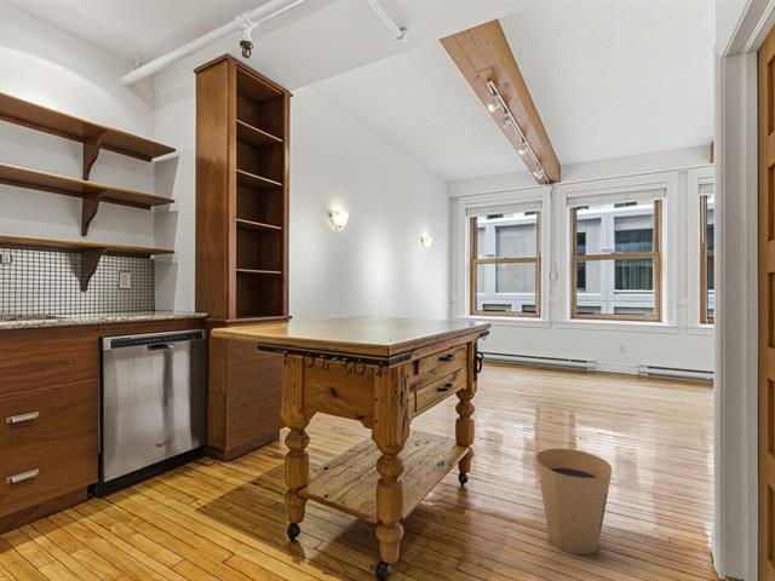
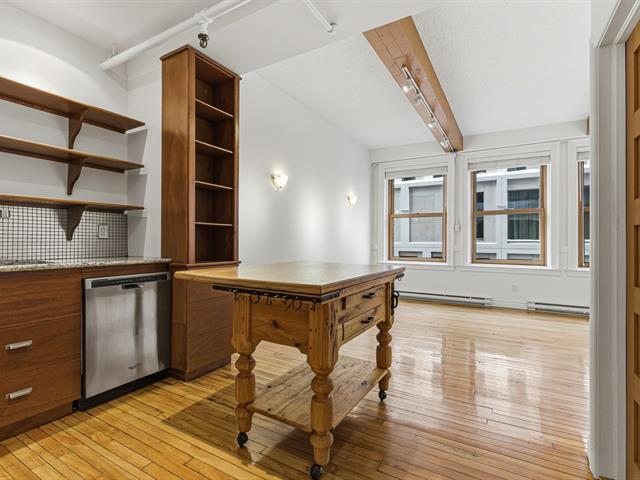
- trash can [535,448,613,556]
